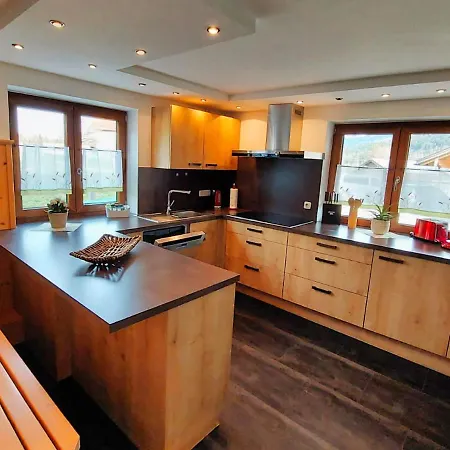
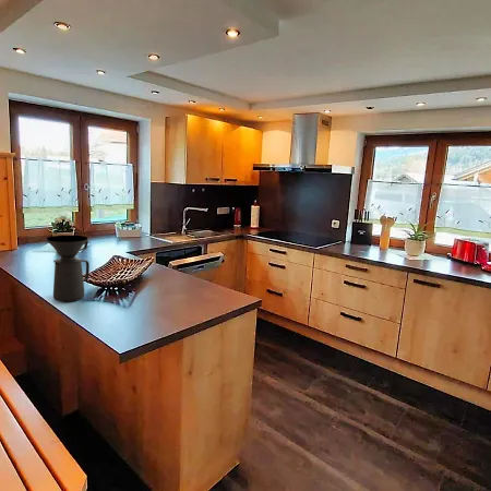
+ coffee maker [46,235,91,302]
